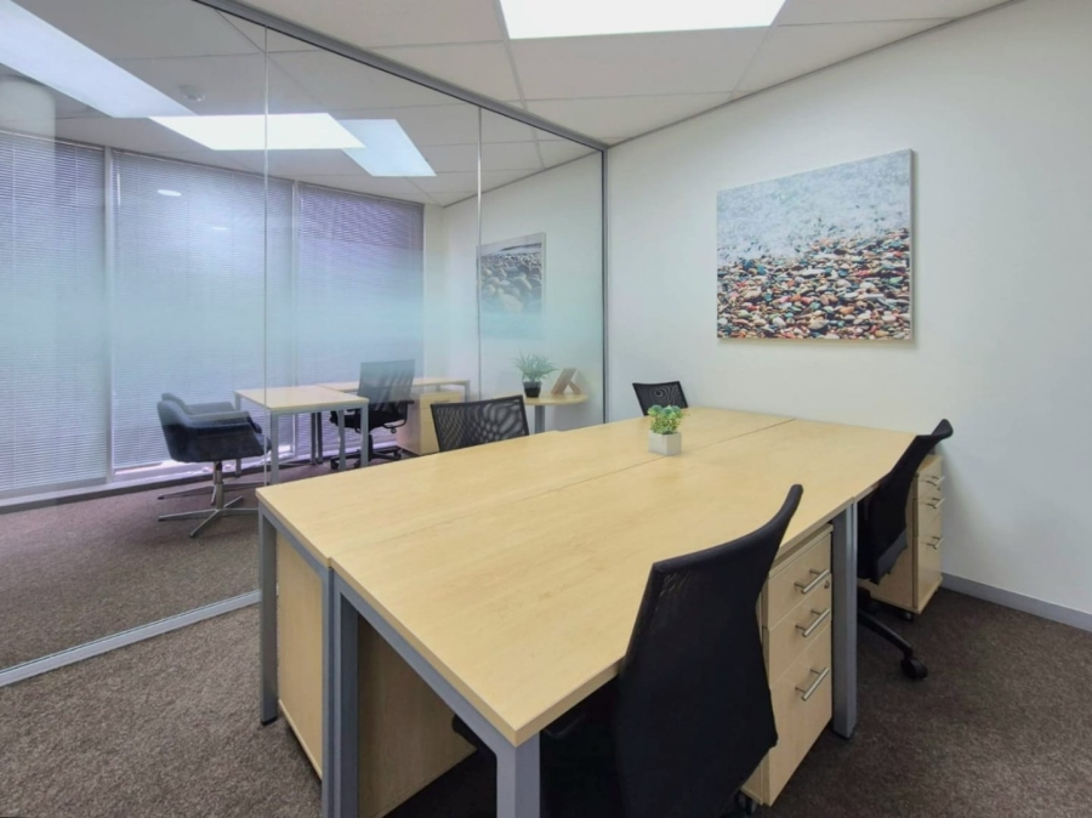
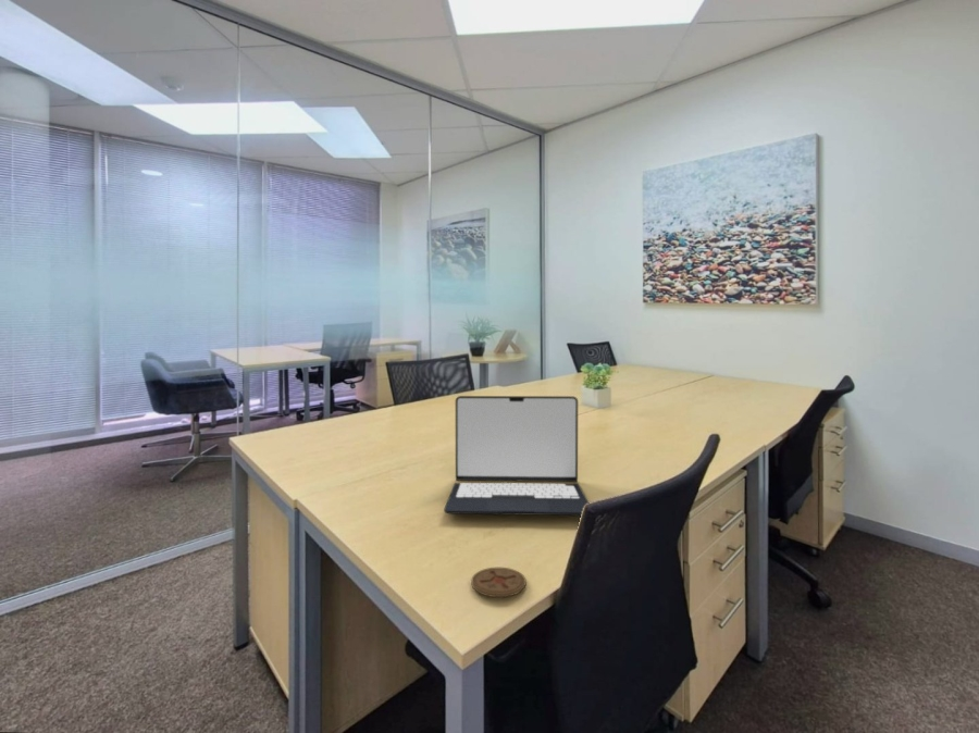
+ coaster [470,567,528,598]
+ laptop [443,395,590,517]
